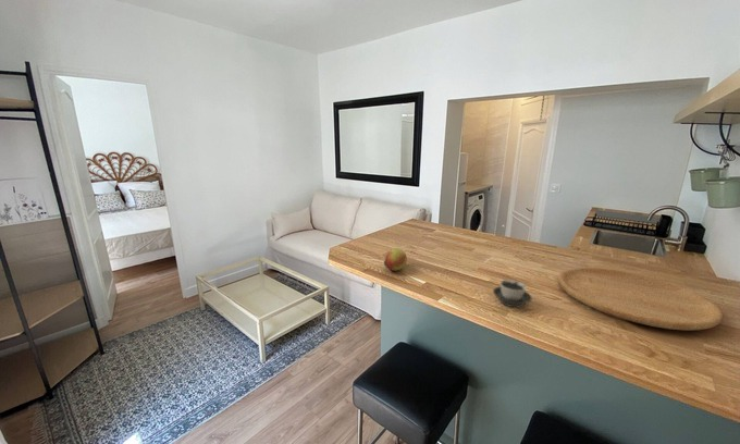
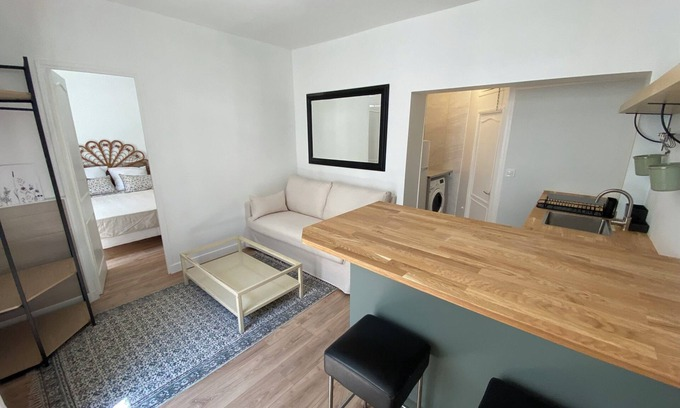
- cup [492,279,533,308]
- cutting board [557,267,724,332]
- fruit [383,247,408,272]
